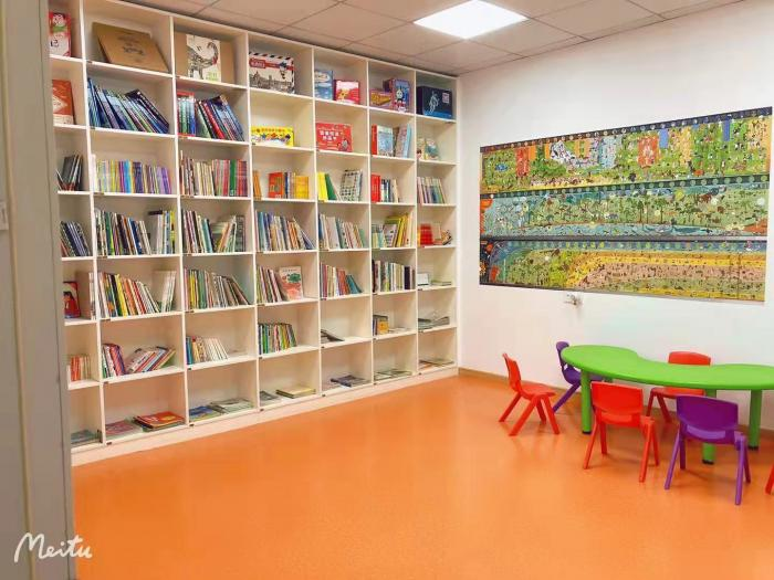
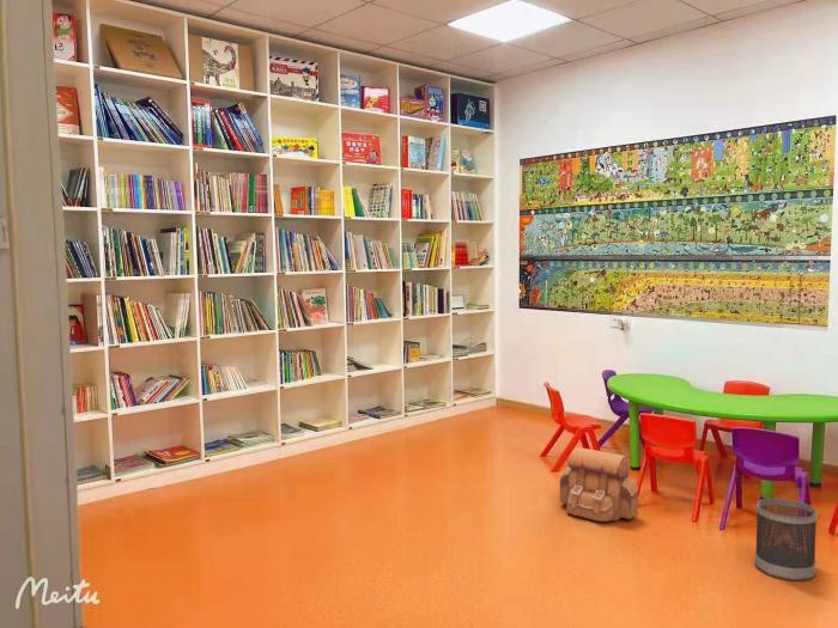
+ backpack [559,446,639,523]
+ wastebasket [753,498,819,583]
